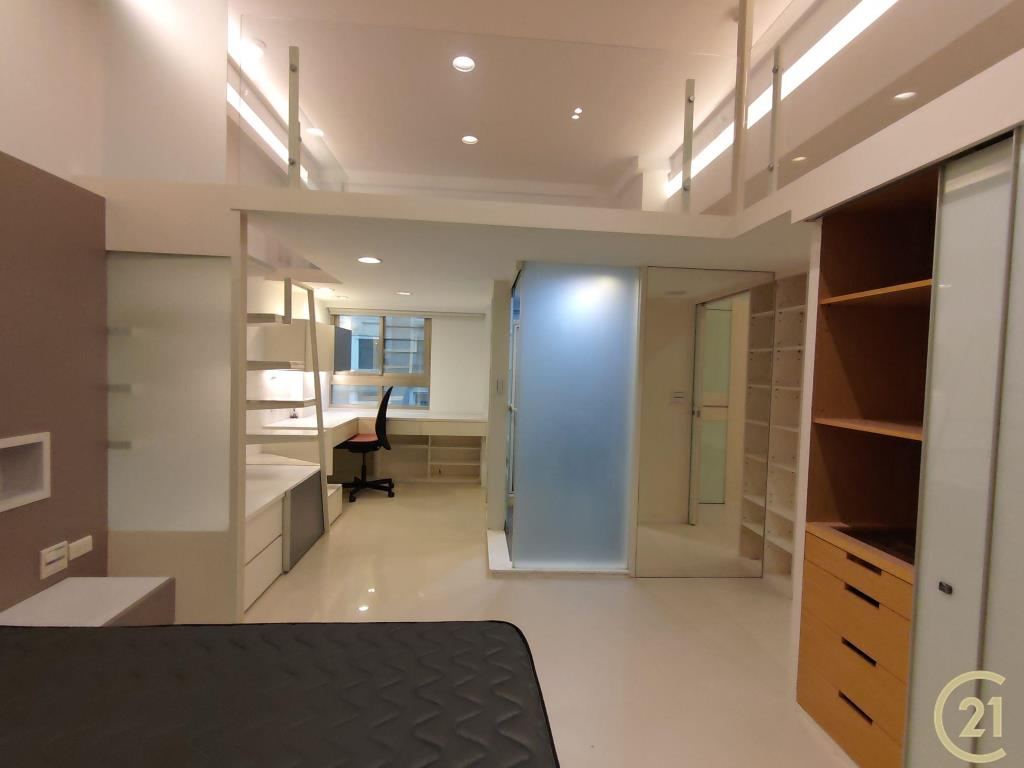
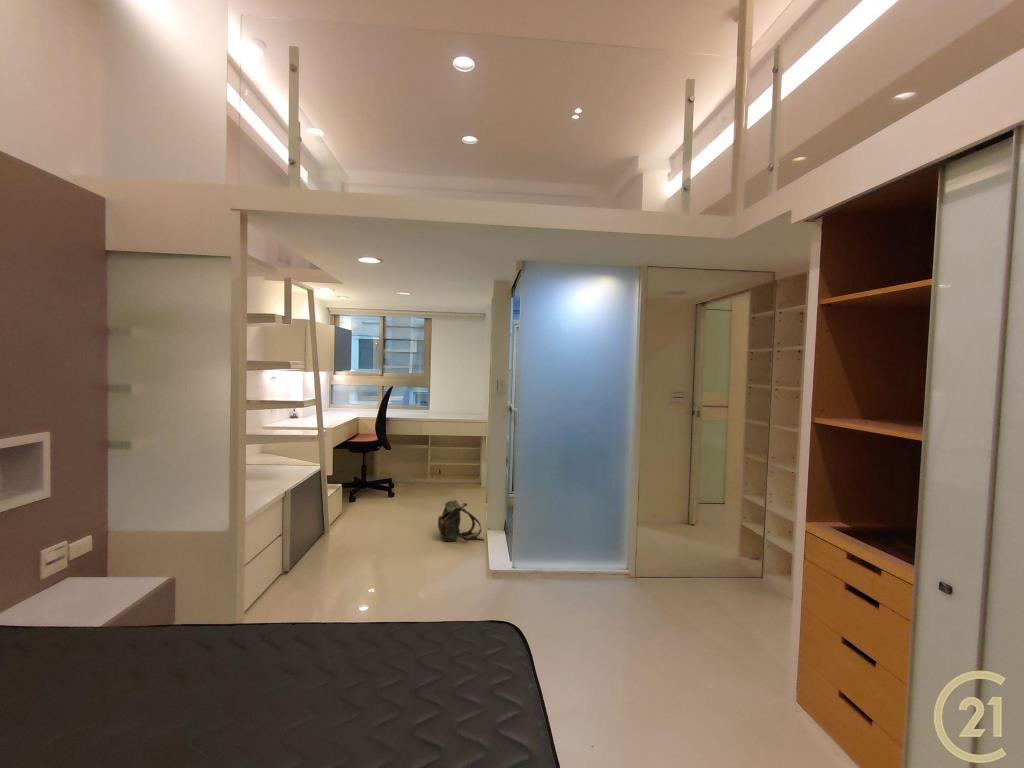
+ backpack [437,499,485,543]
